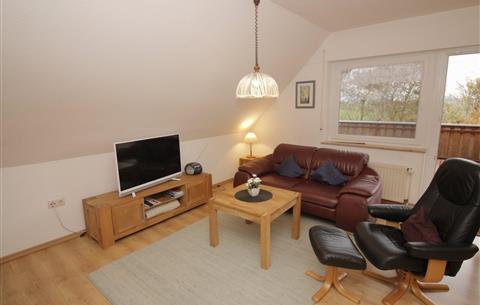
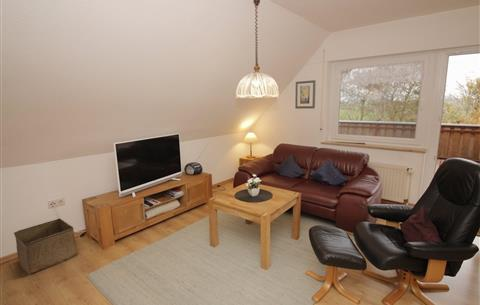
+ storage bin [13,218,78,275]
